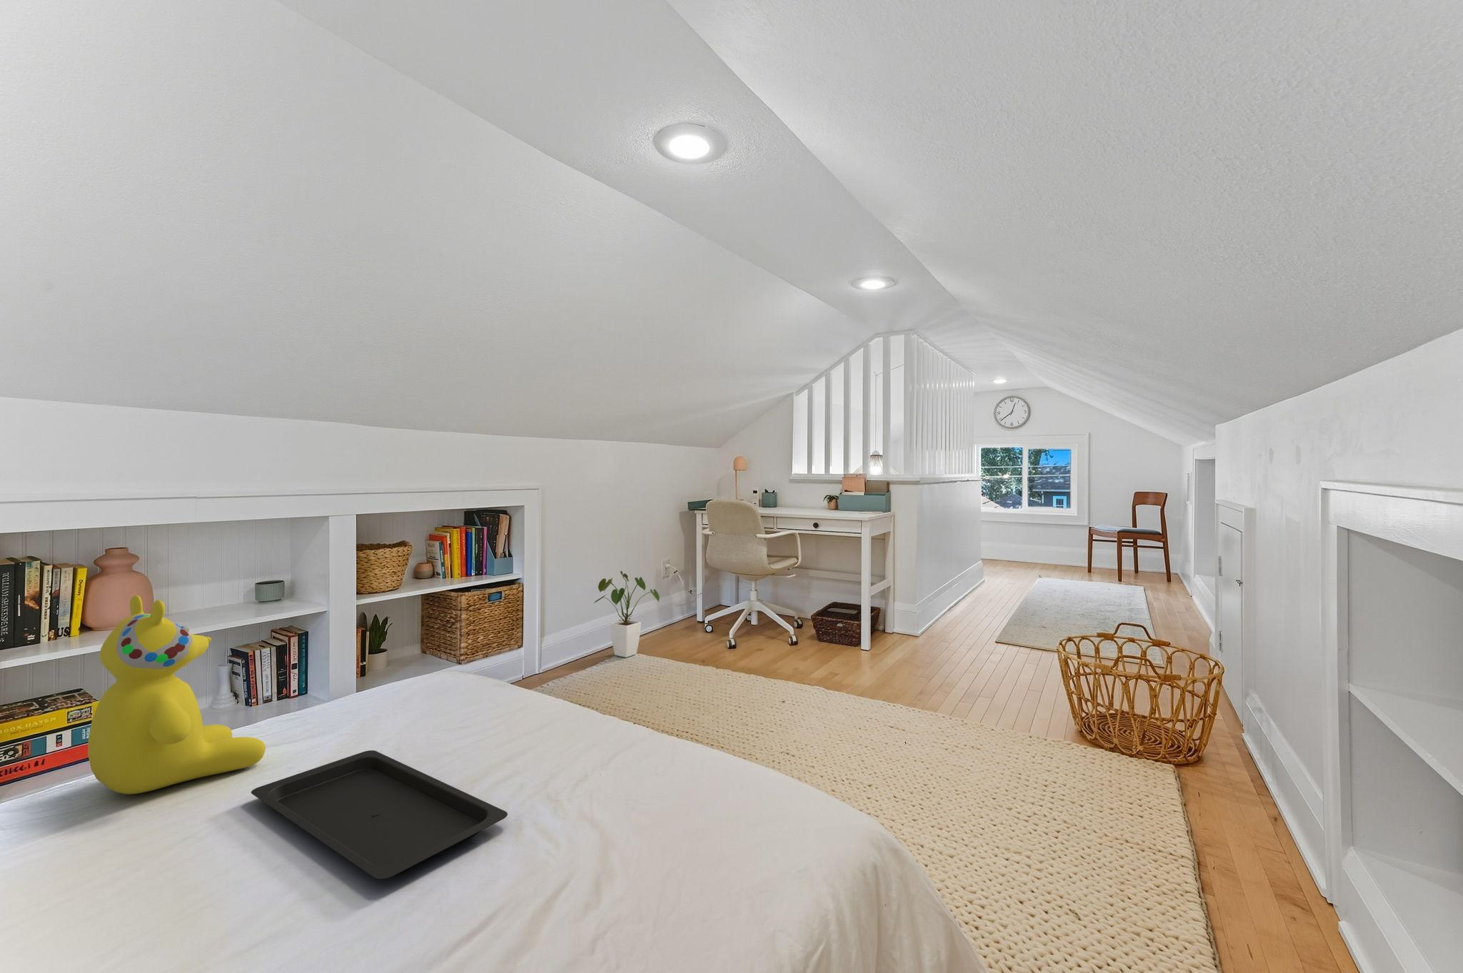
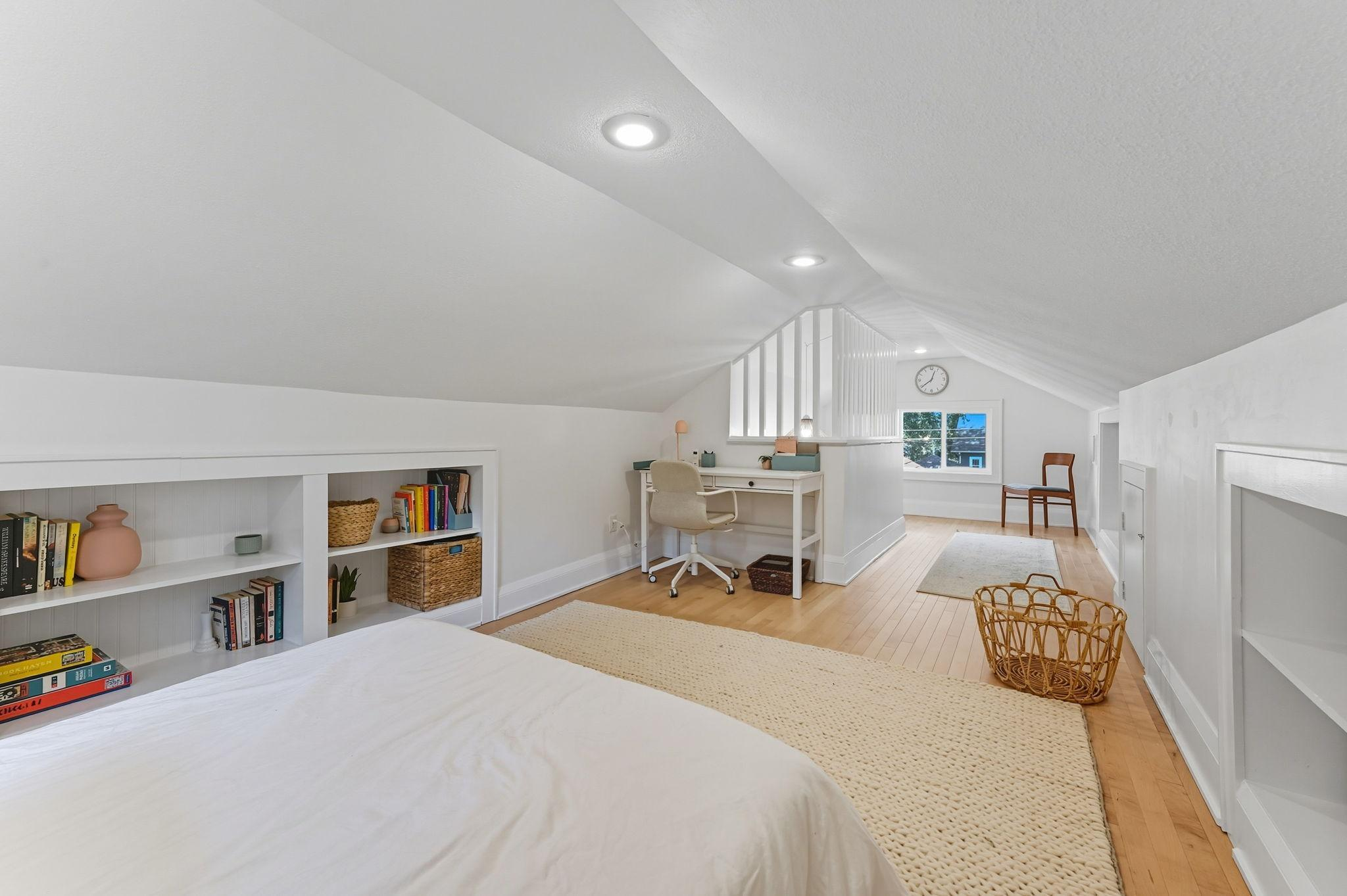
- teddy bear [87,595,266,795]
- house plant [594,570,660,658]
- serving tray [250,749,508,881]
